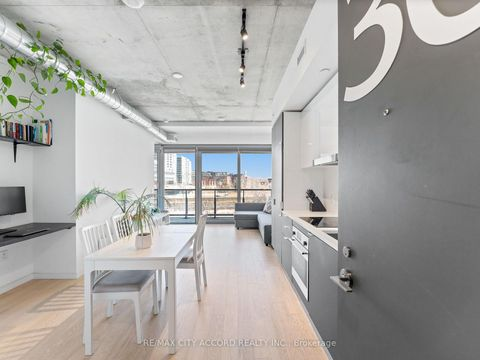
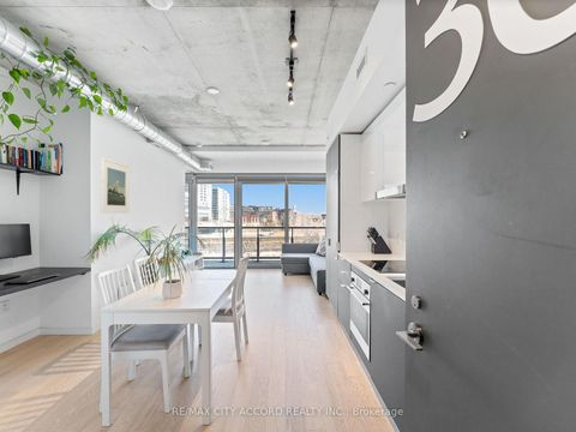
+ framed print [100,157,131,214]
